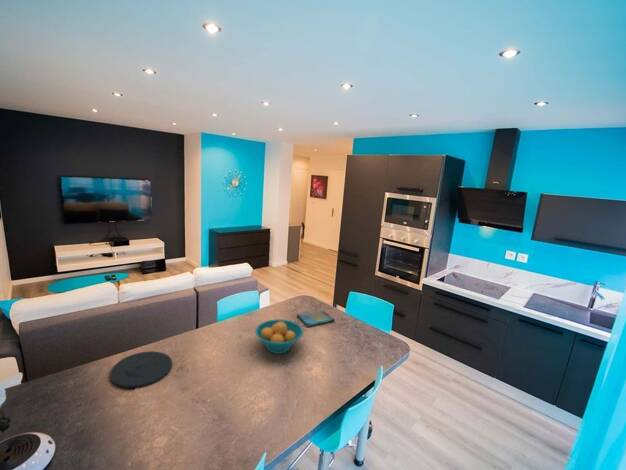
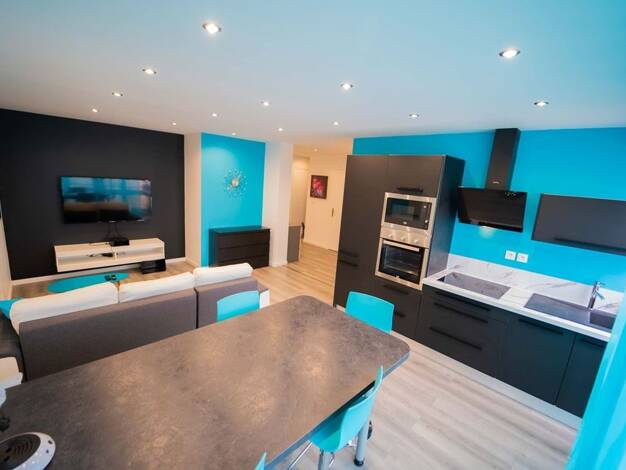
- plate [109,350,173,389]
- dish towel [296,309,336,328]
- fruit bowl [254,318,304,355]
